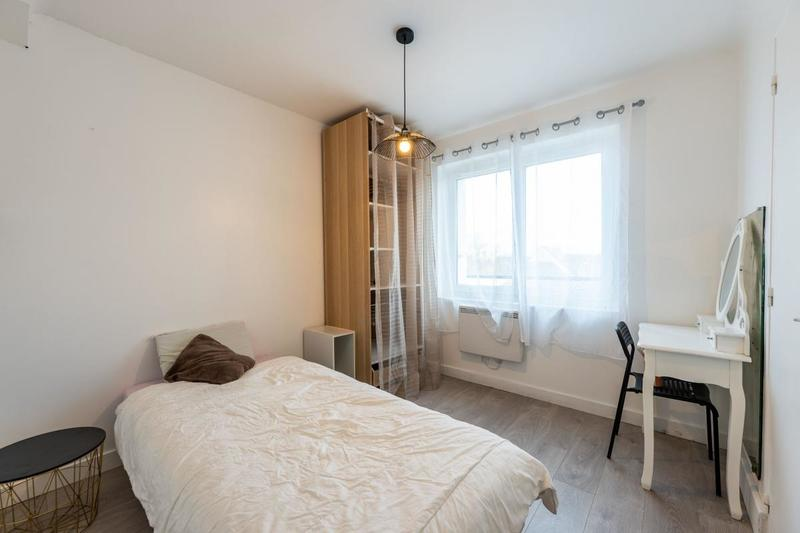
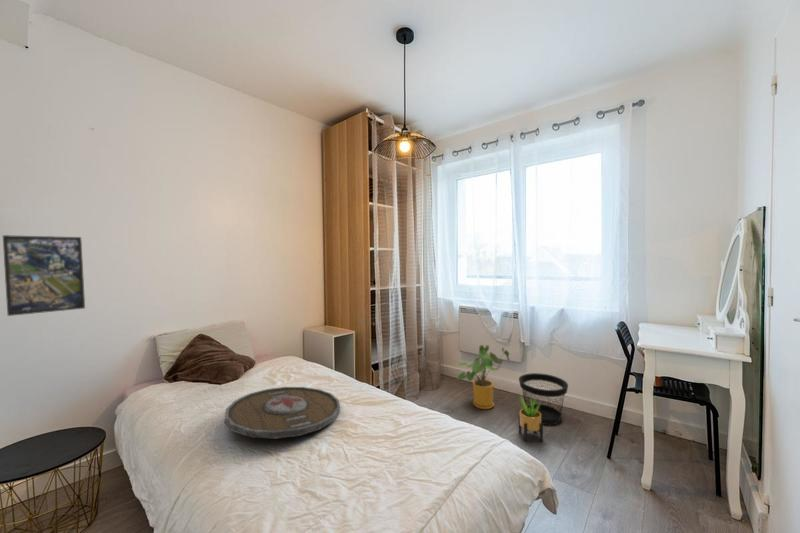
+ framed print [2,234,86,317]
+ house plant [455,344,511,410]
+ wastebasket [518,372,569,426]
+ serving tray [223,386,341,440]
+ potted plant [518,394,544,442]
